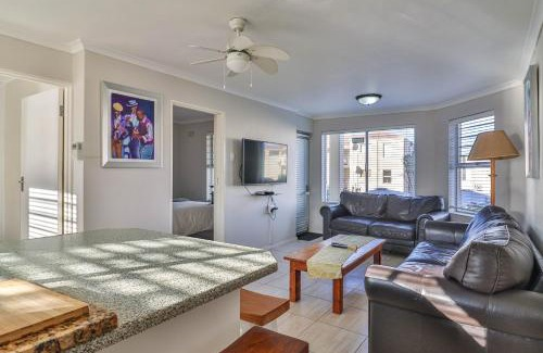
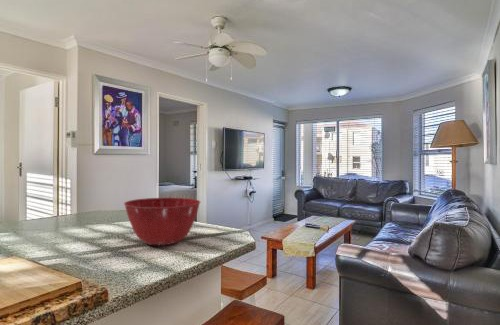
+ mixing bowl [123,197,201,246]
